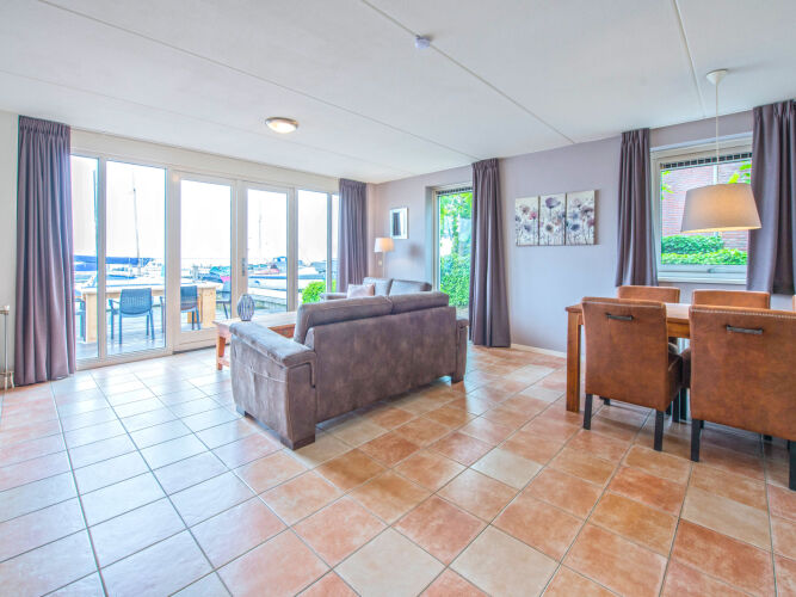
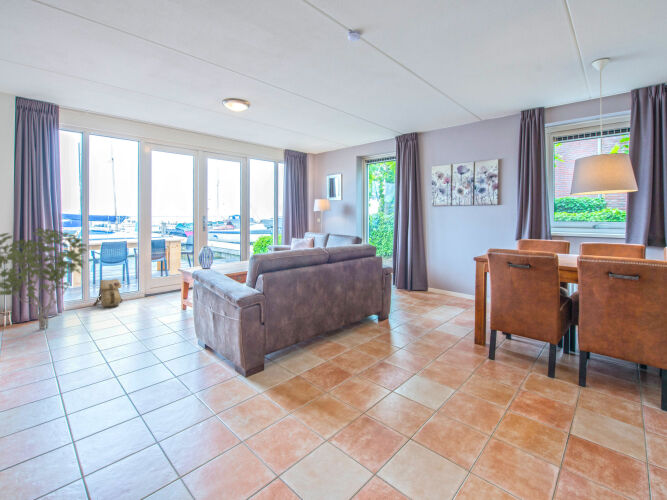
+ shrub [0,227,88,330]
+ backpack [93,278,124,308]
